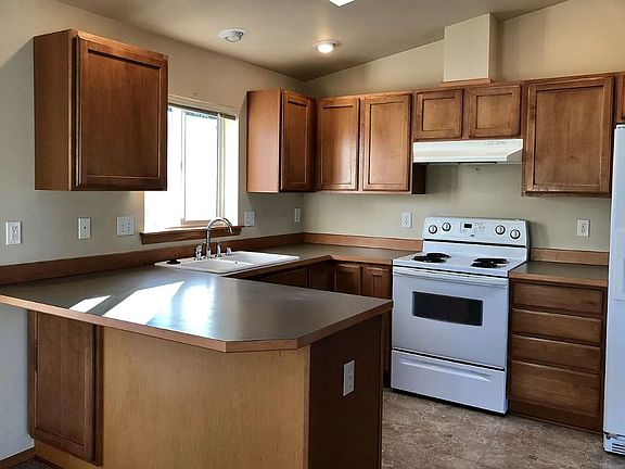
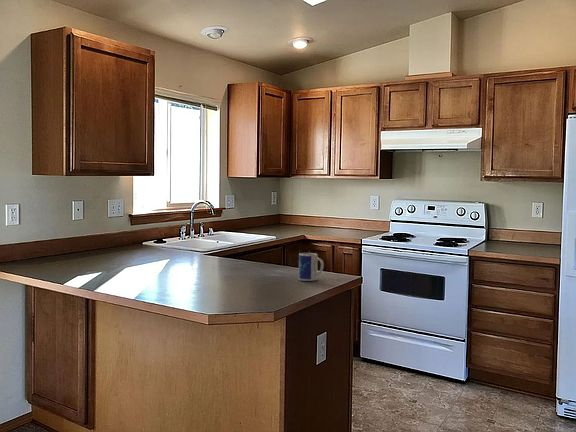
+ mug [298,252,325,282]
